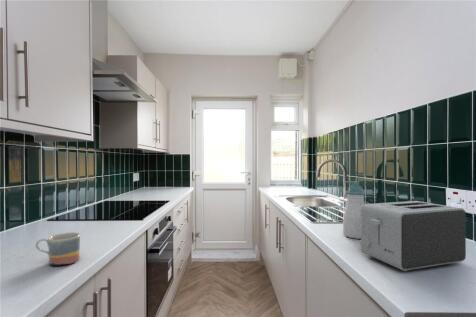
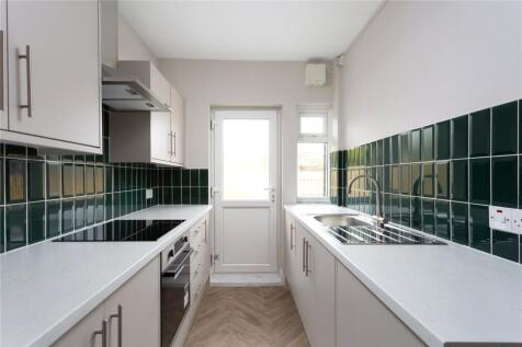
- toaster [360,200,467,272]
- soap bottle [342,180,366,240]
- mug [35,231,81,267]
